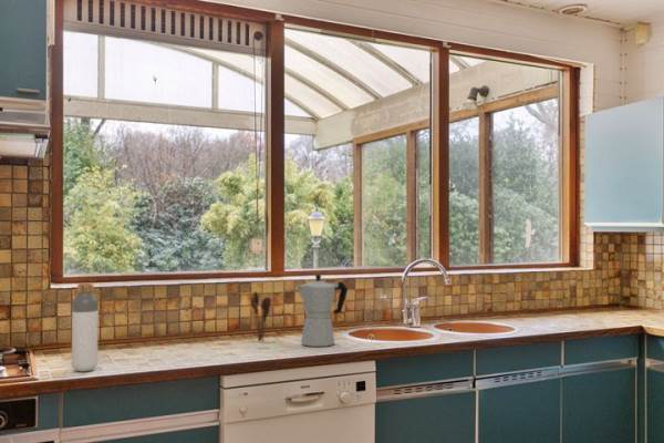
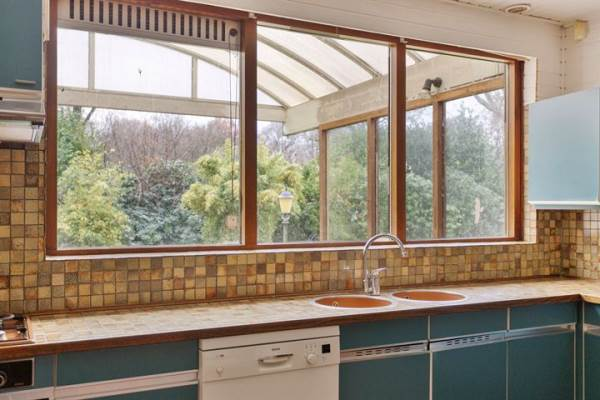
- moka pot [293,272,349,348]
- bottle [71,281,100,372]
- utensil holder [250,290,272,342]
